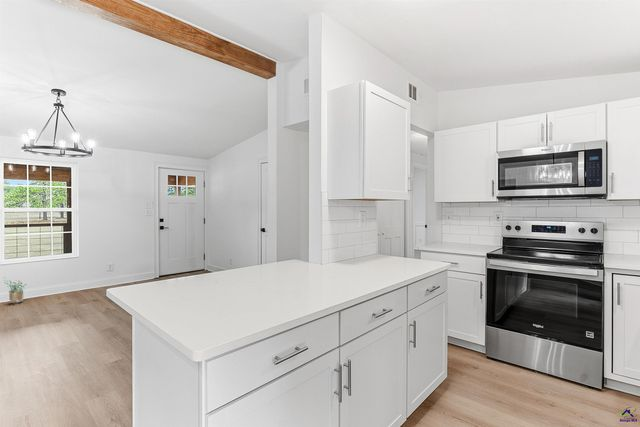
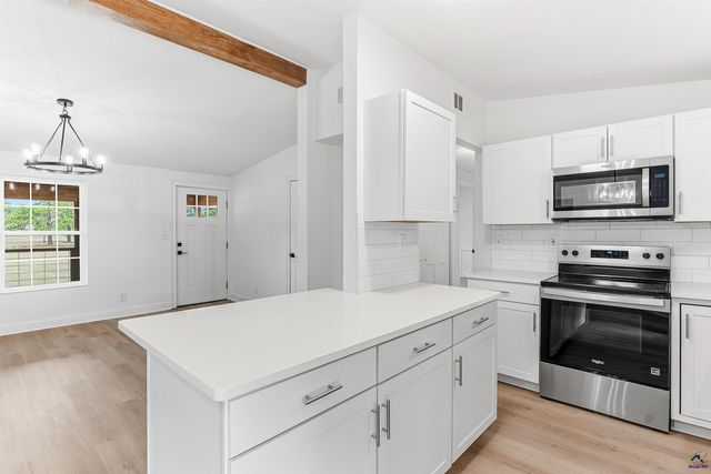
- potted plant [3,276,27,304]
